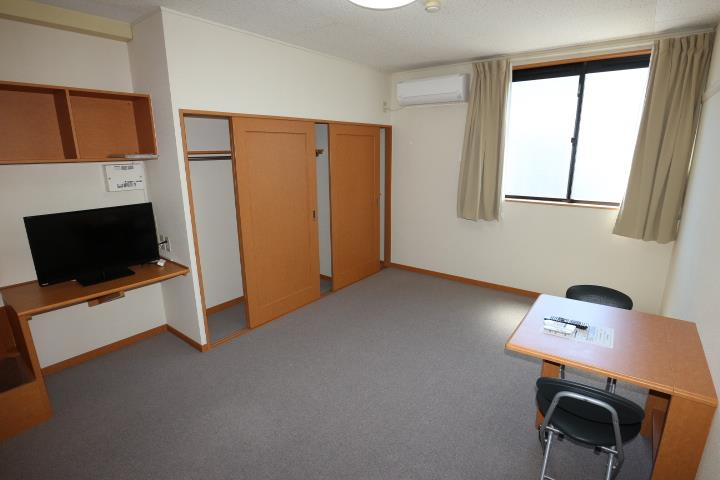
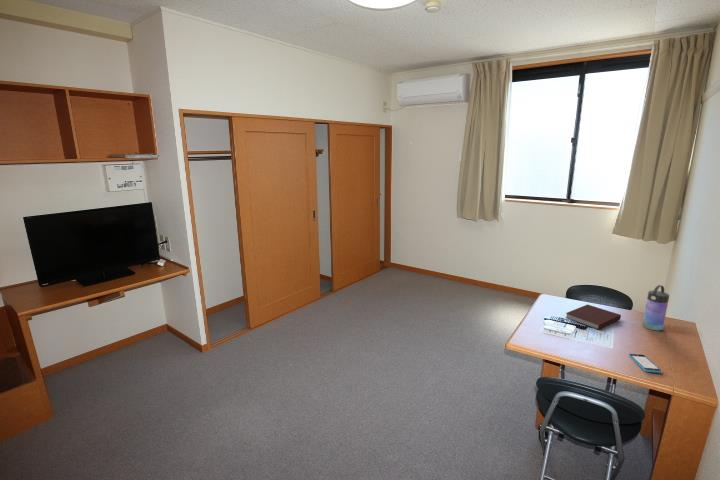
+ water bottle [641,284,670,332]
+ notebook [565,303,622,331]
+ smartphone [628,353,663,374]
